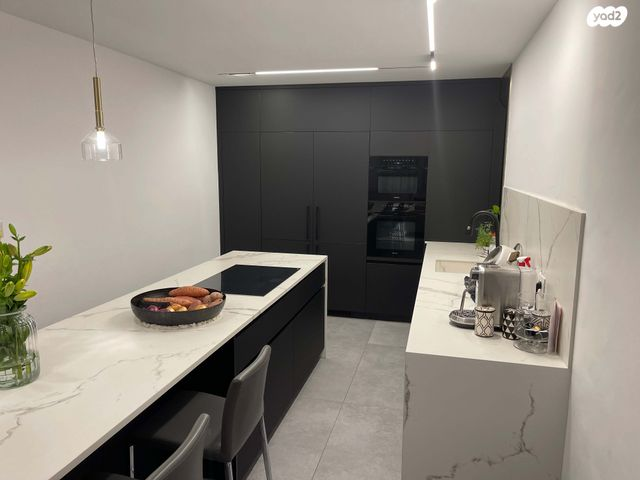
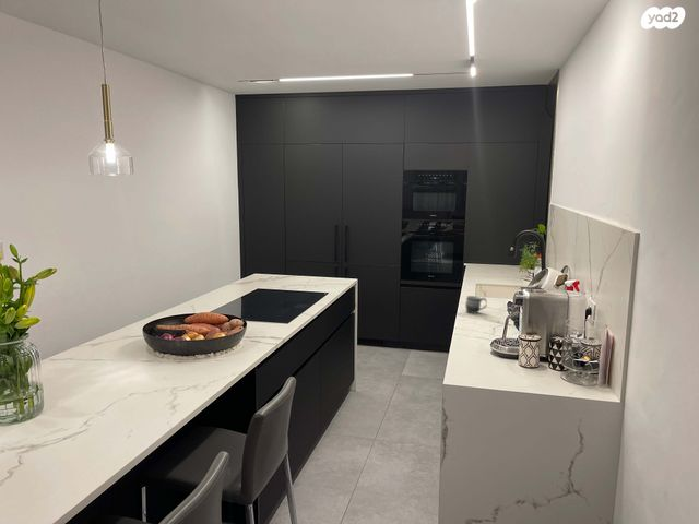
+ mug [464,295,488,314]
